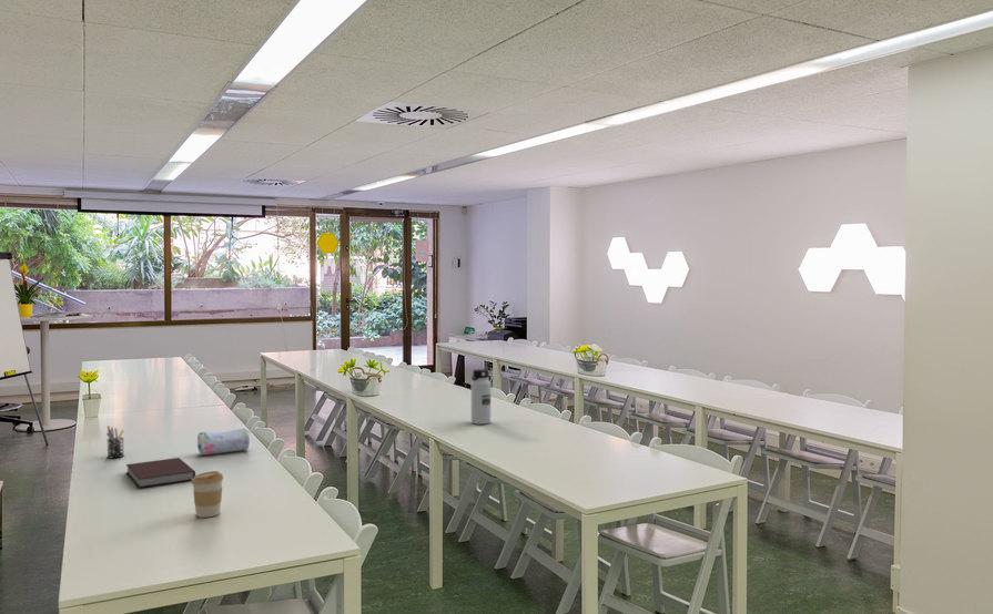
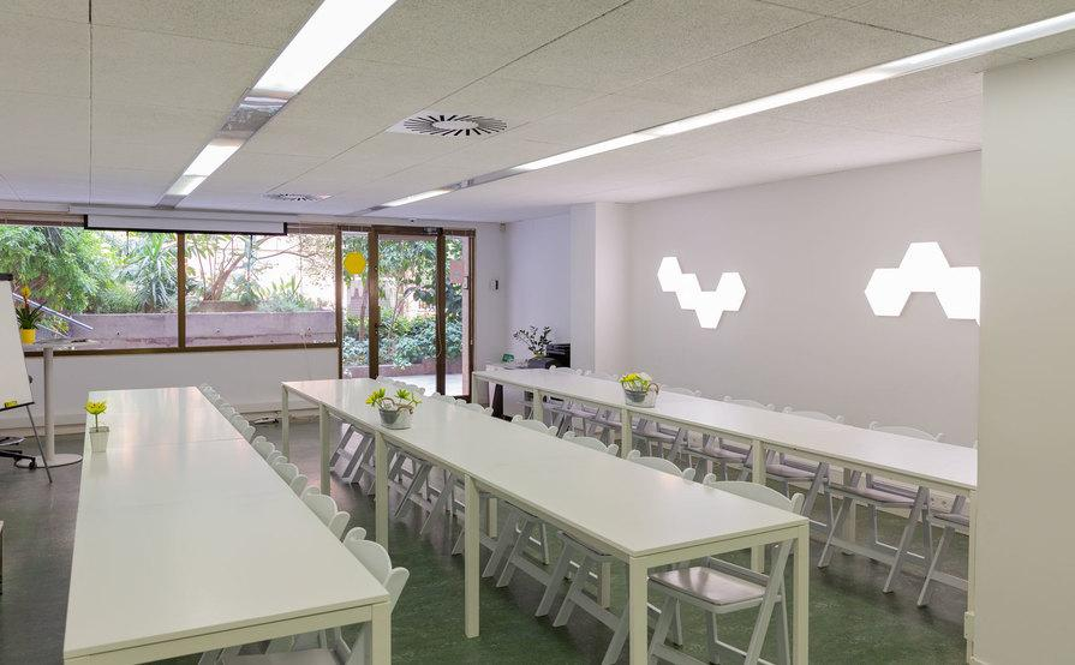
- coffee cup [191,470,224,519]
- water bottle [470,368,492,426]
- notebook [125,457,196,489]
- pencil case [196,427,251,456]
- pen holder [105,424,125,459]
